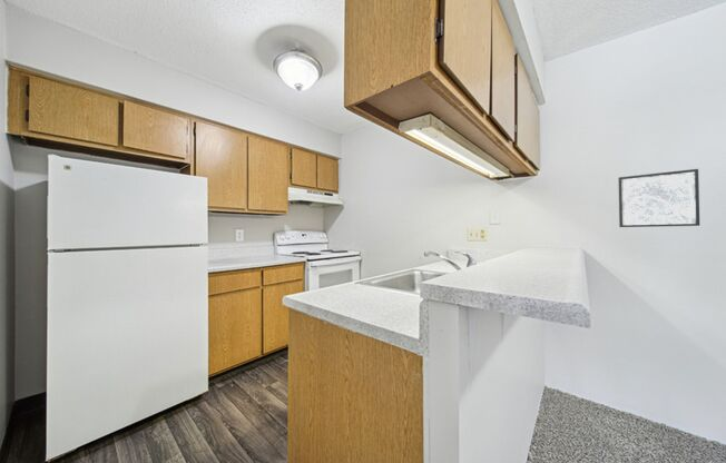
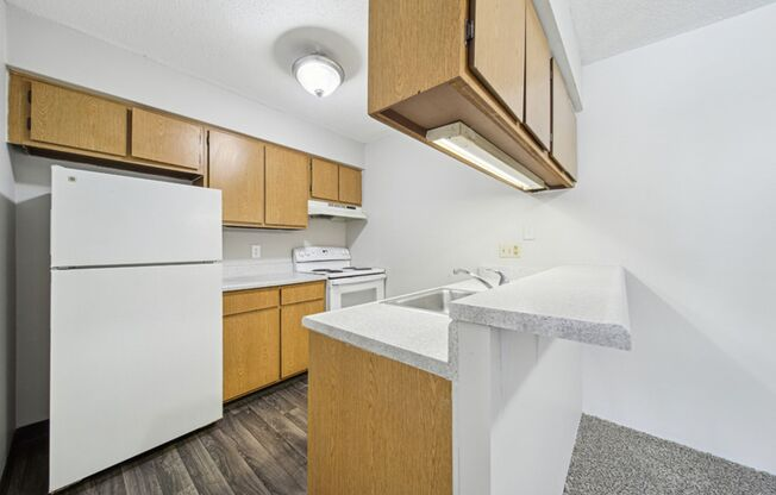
- wall art [617,168,700,228]
